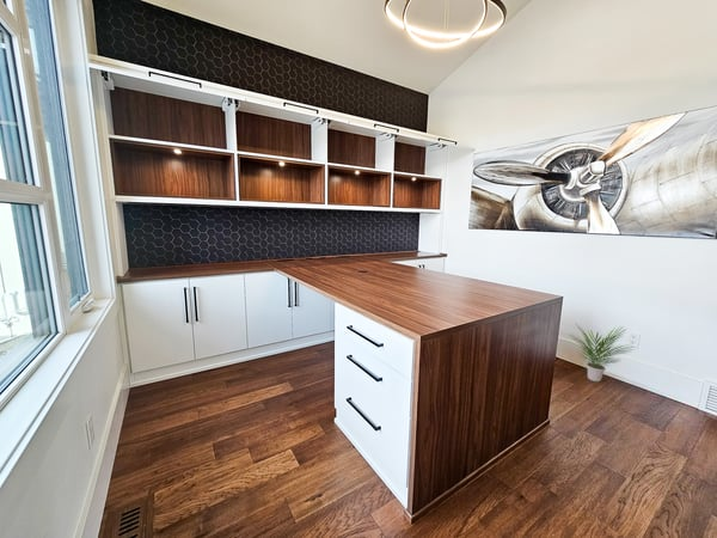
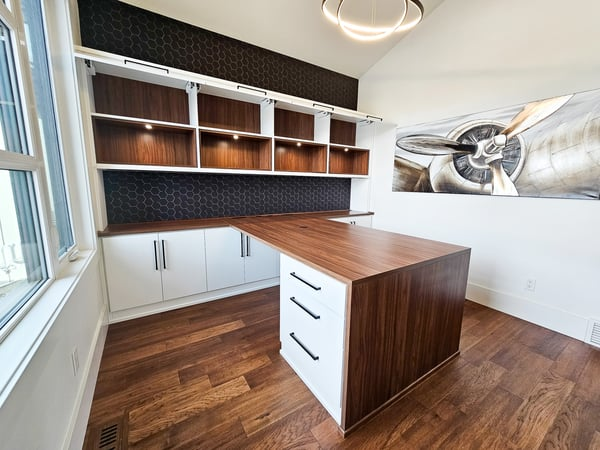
- potted plant [569,323,635,383]
